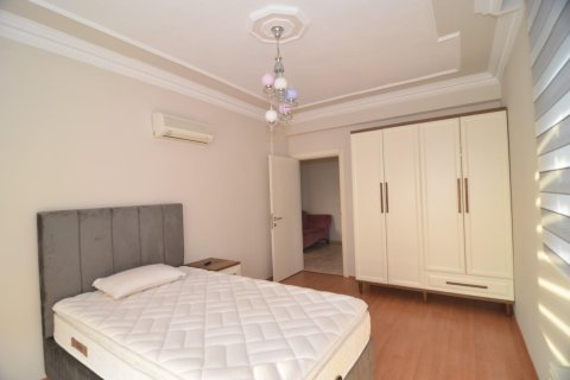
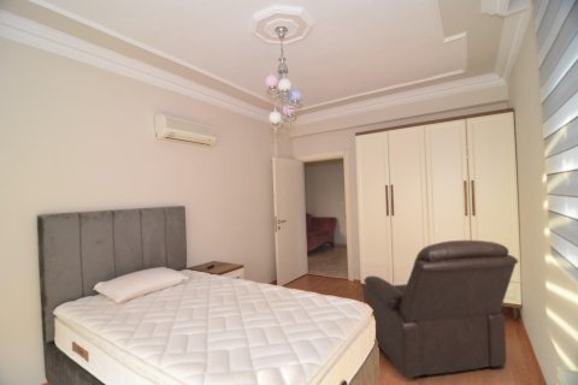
+ chair [362,239,519,379]
